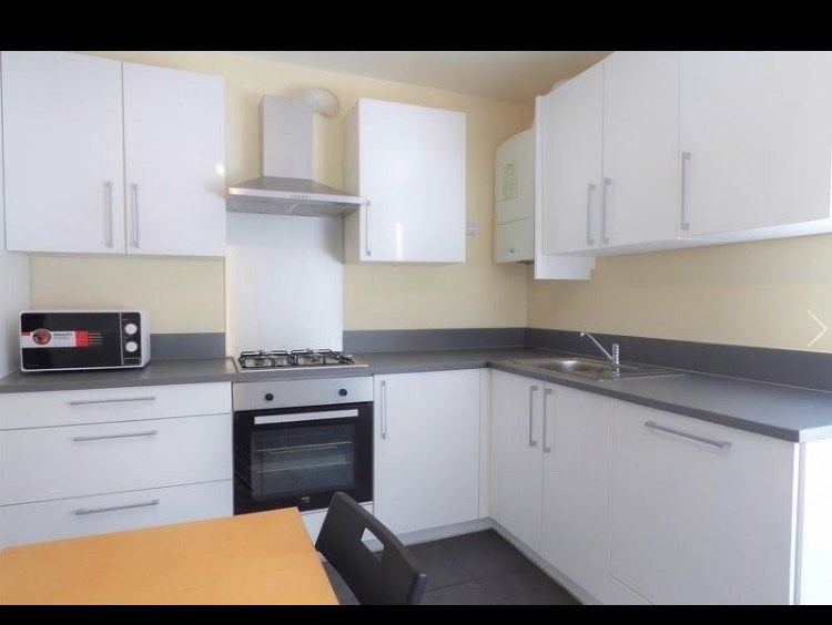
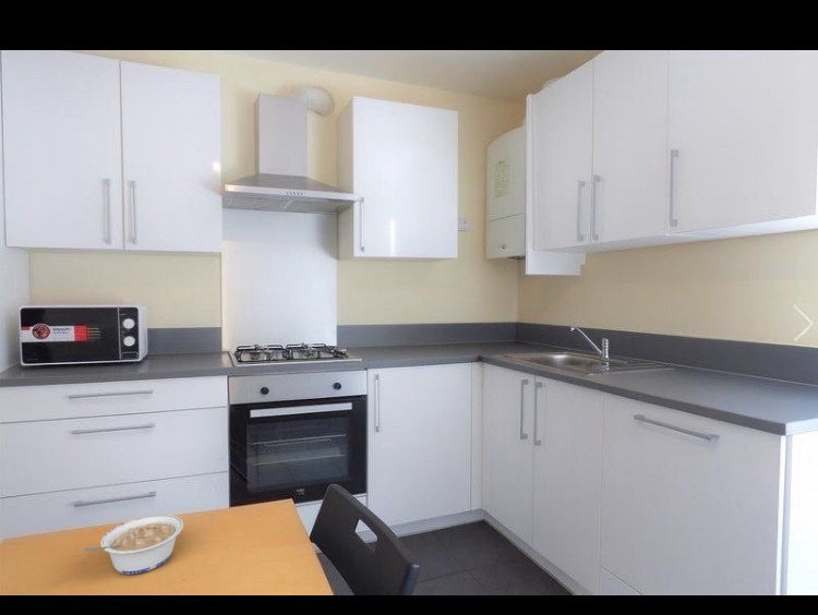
+ legume [83,514,184,576]
